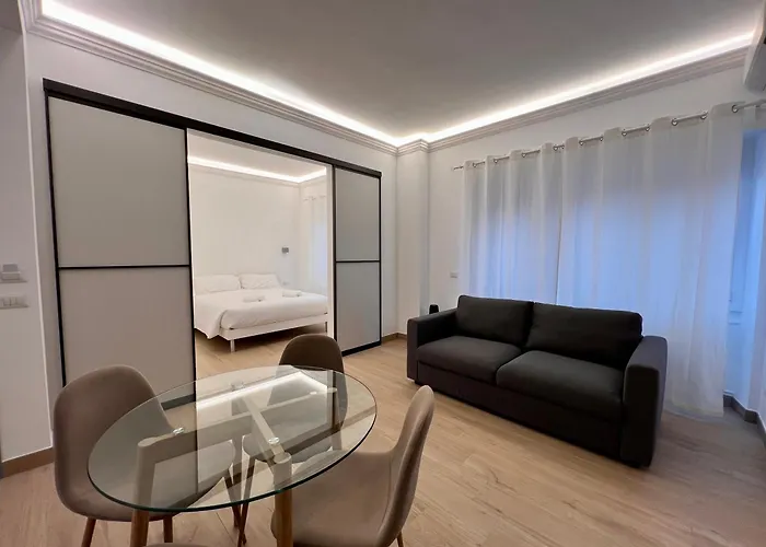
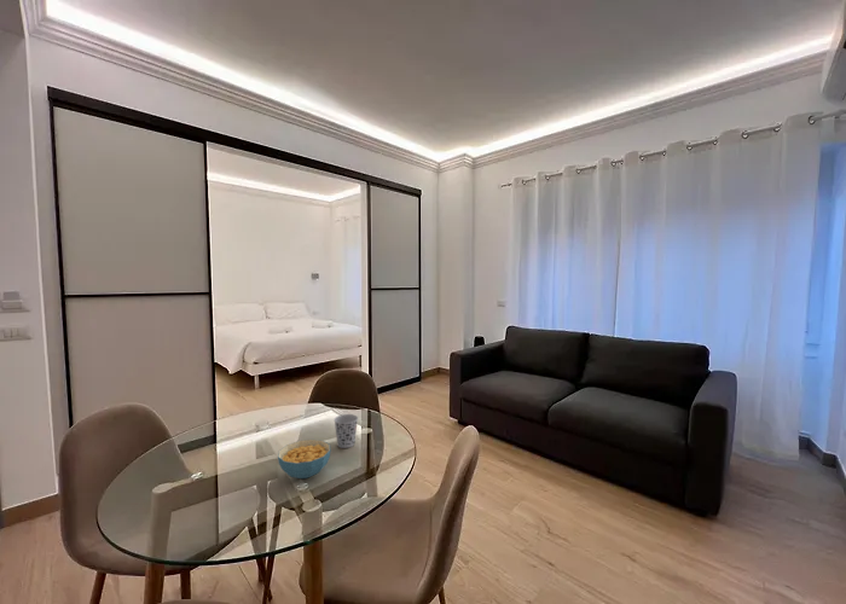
+ cereal bowl [277,439,331,480]
+ cup [332,413,359,449]
